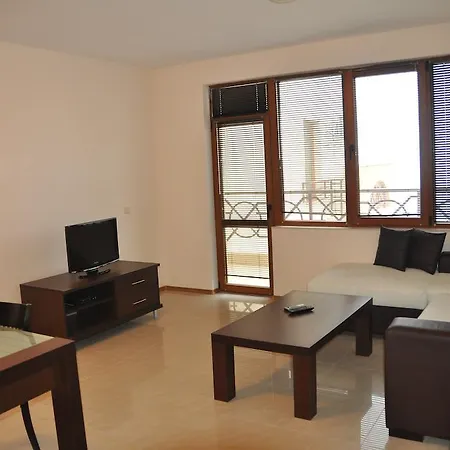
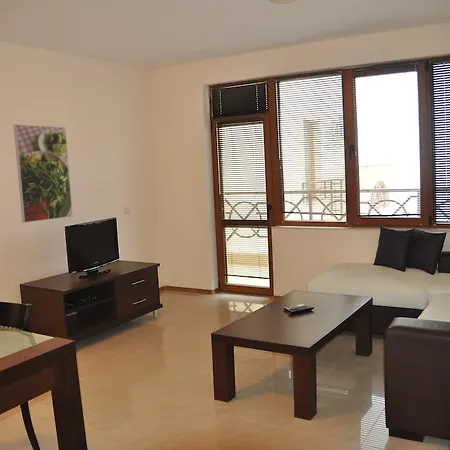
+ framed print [13,124,74,224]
